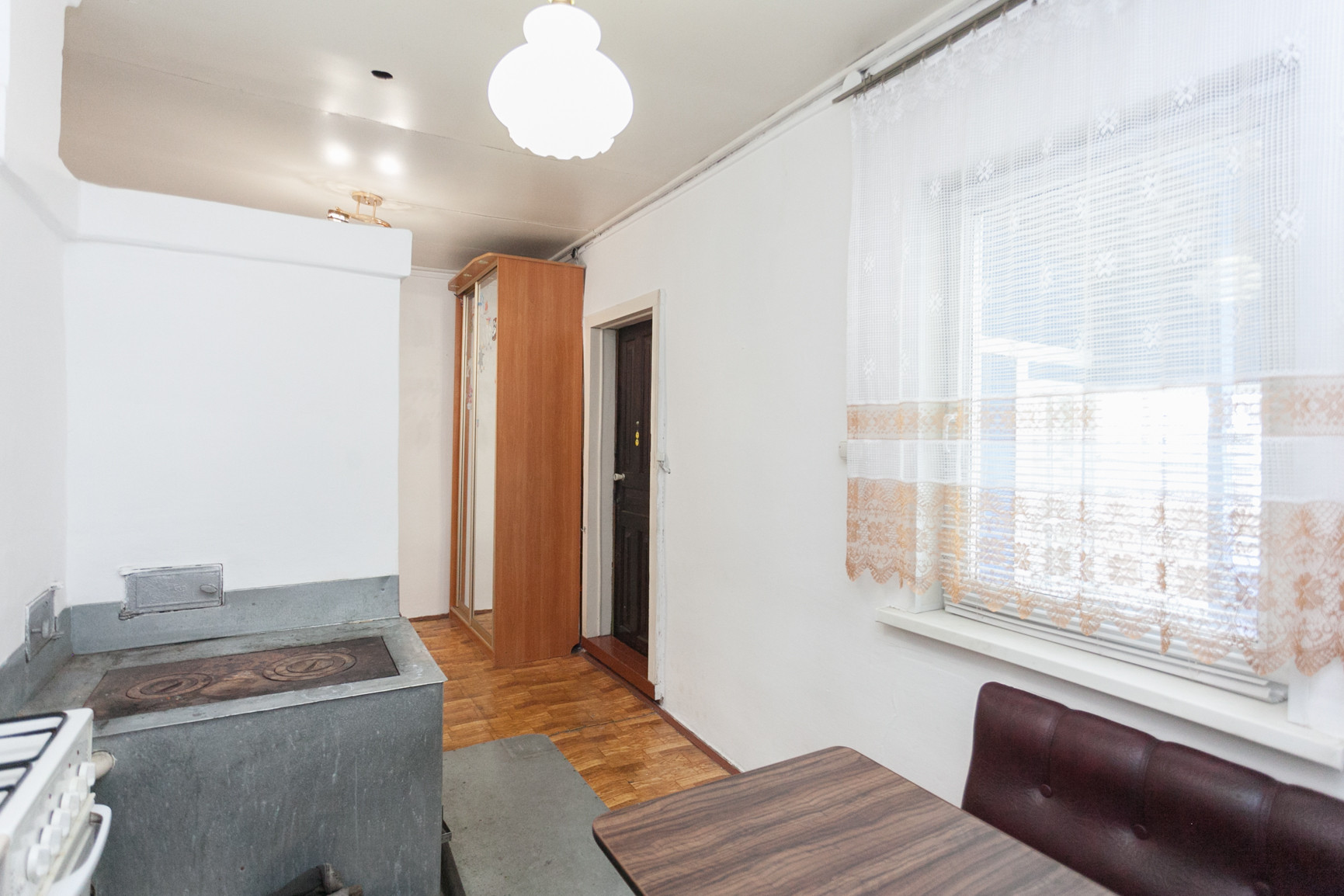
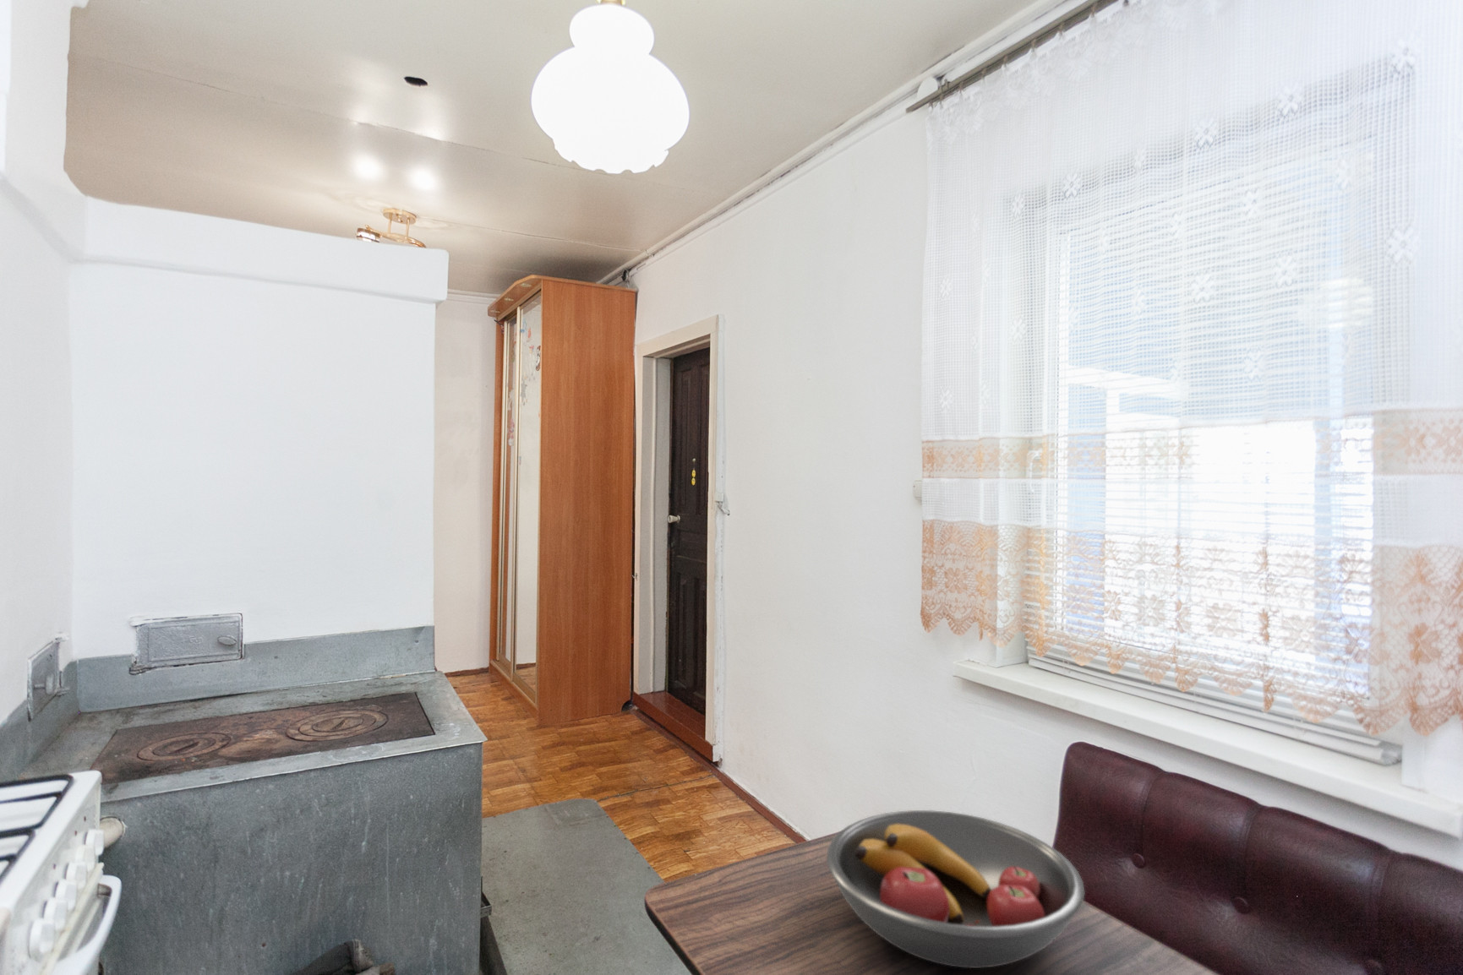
+ fruit bowl [826,810,1085,970]
